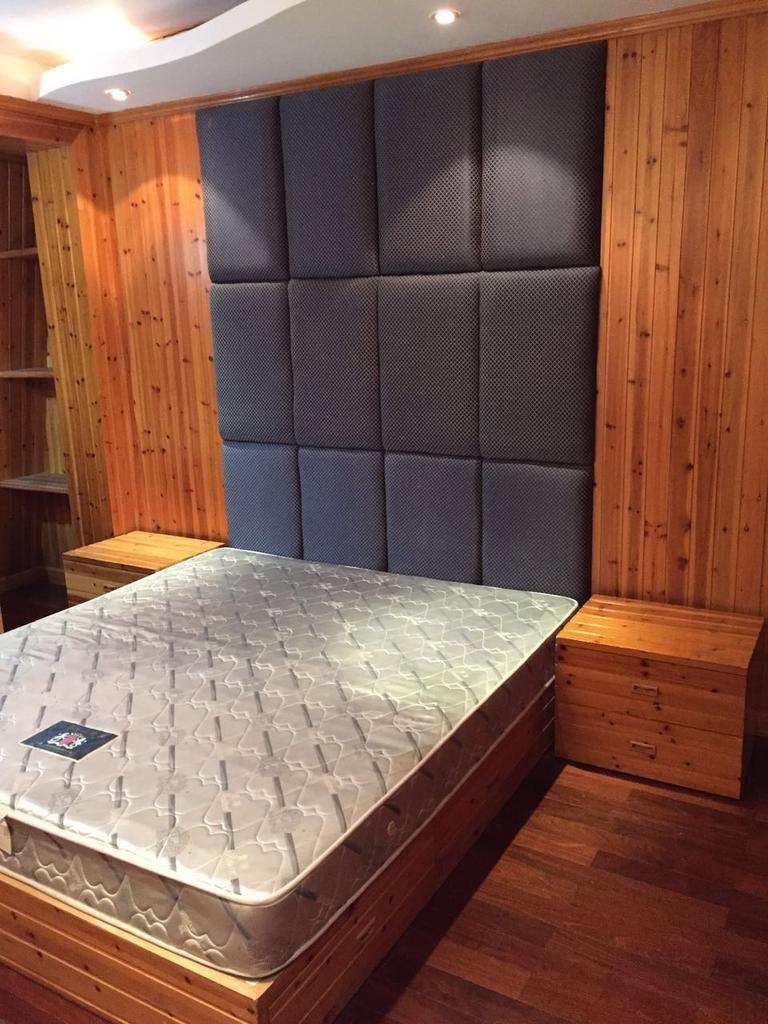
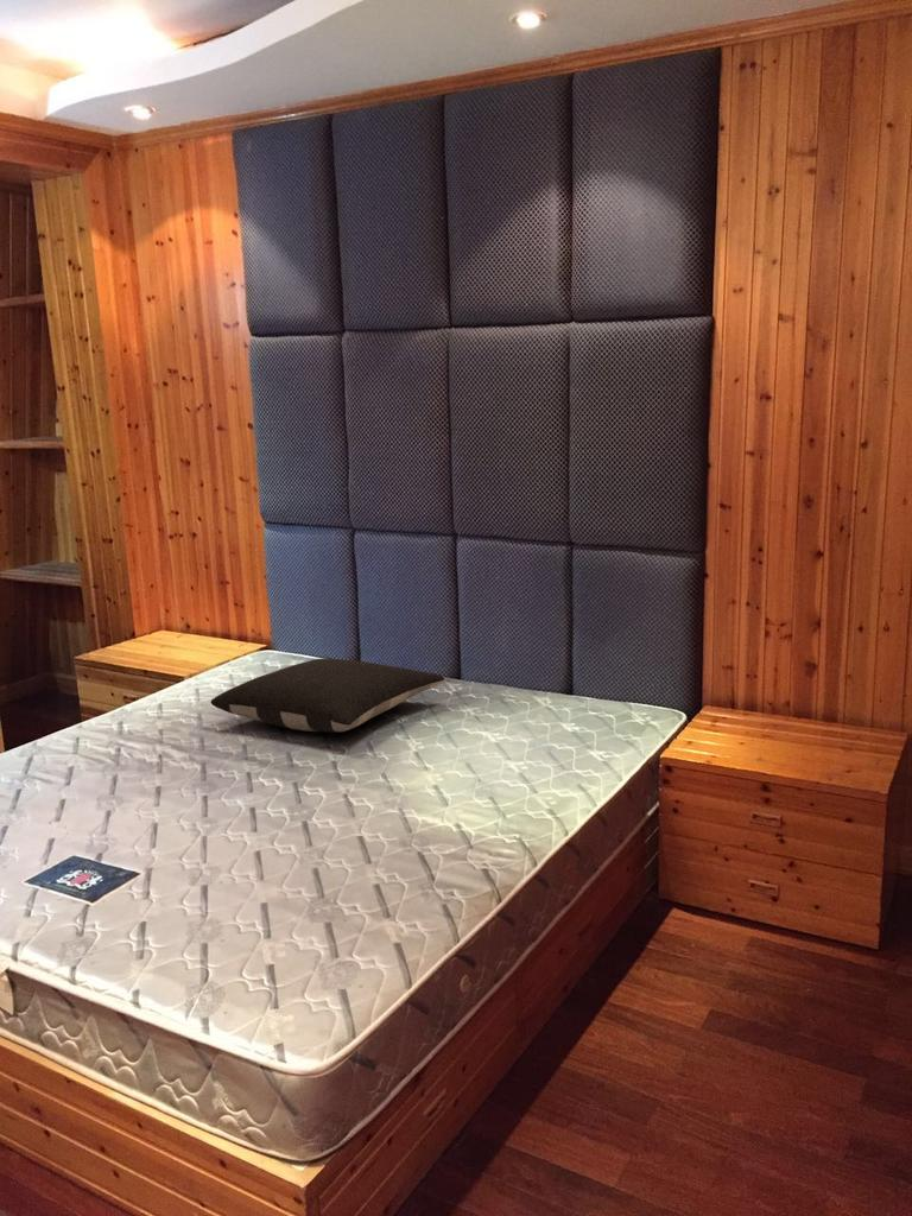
+ pillow [210,658,445,734]
